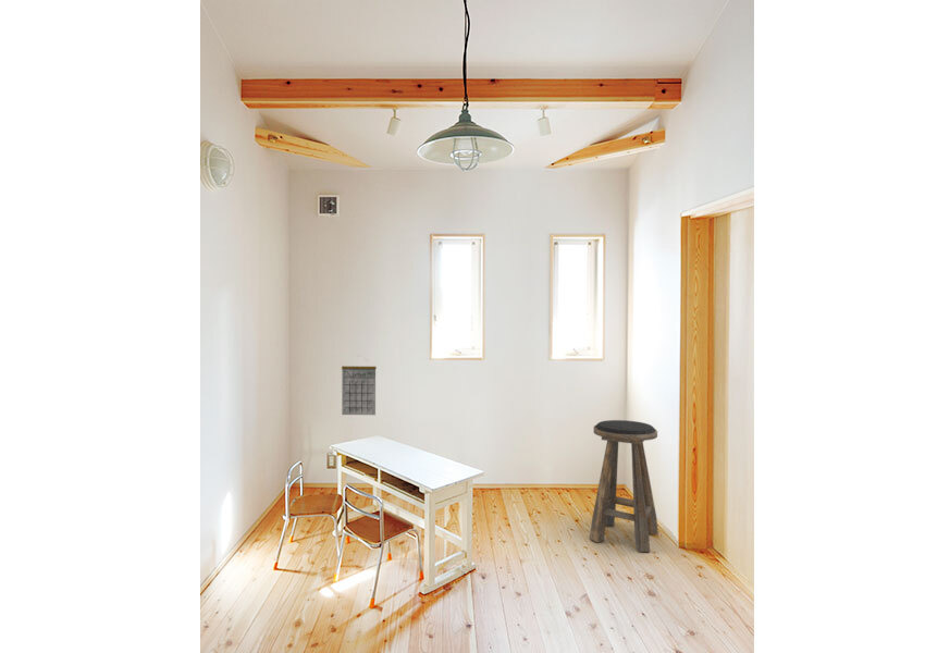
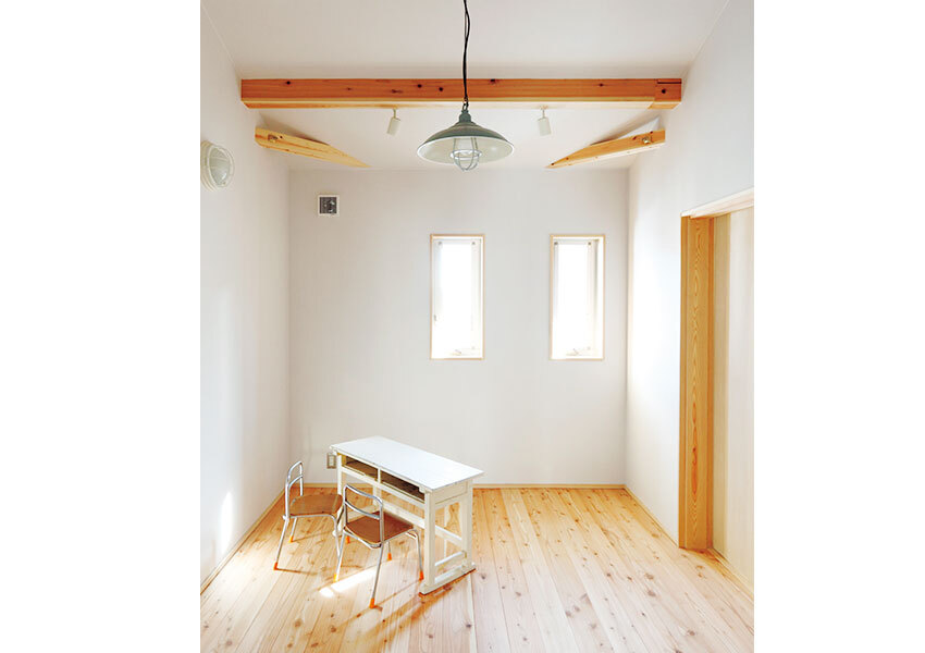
- stool [589,419,659,553]
- calendar [341,354,378,416]
